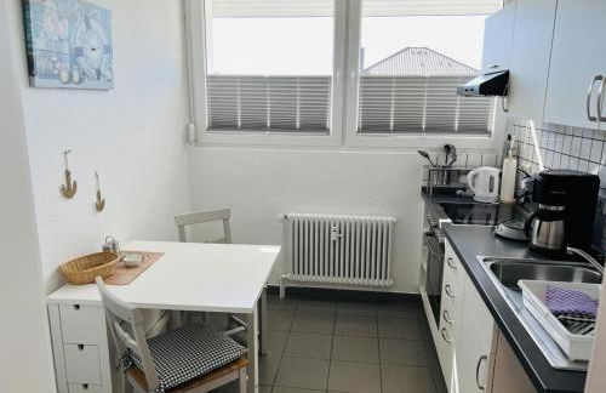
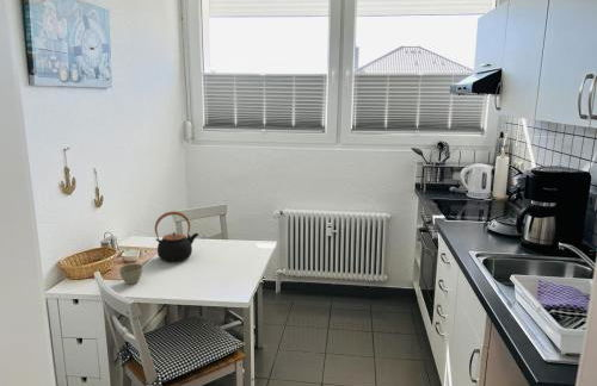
+ flower pot [118,262,143,286]
+ teapot [154,210,199,263]
